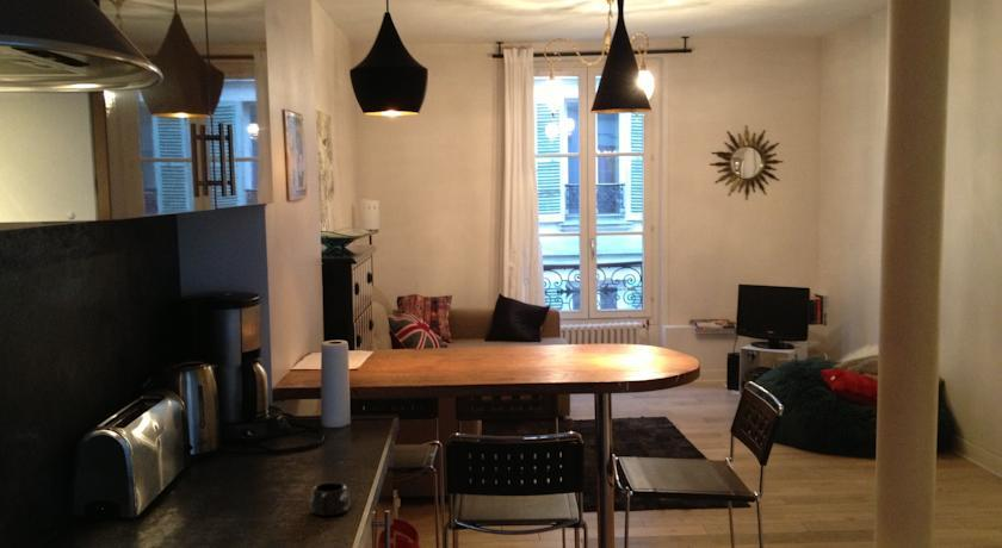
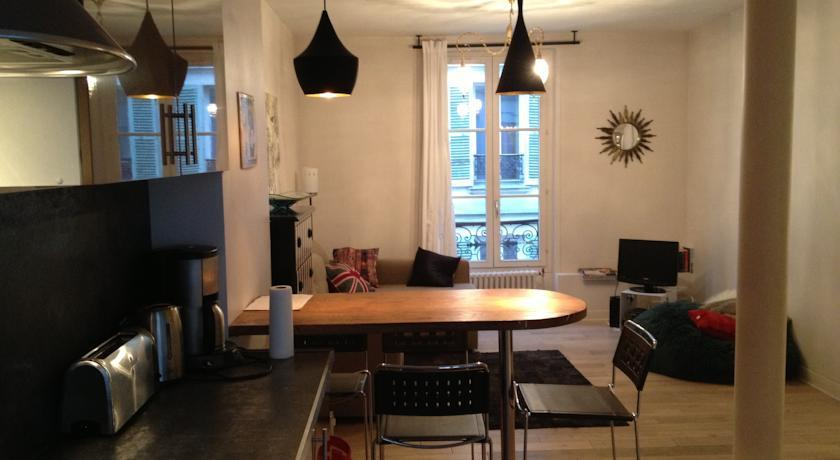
- mug [308,481,351,517]
